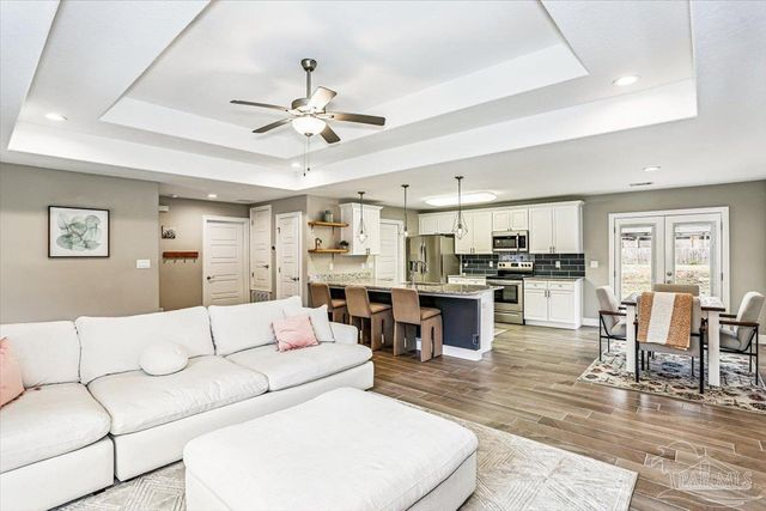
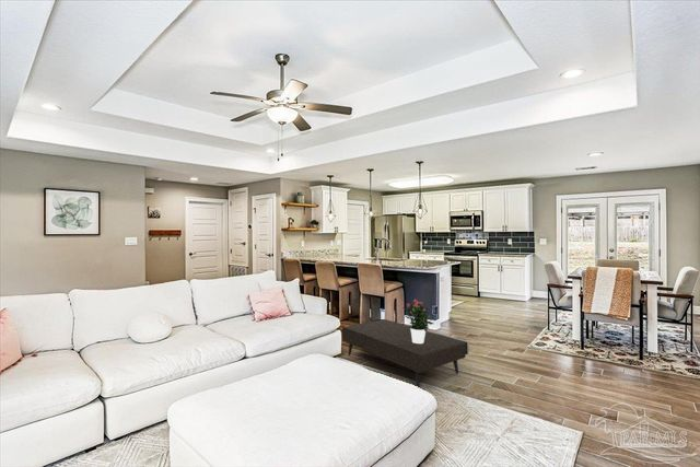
+ coffee table [341,318,470,388]
+ potted flower [401,299,434,343]
